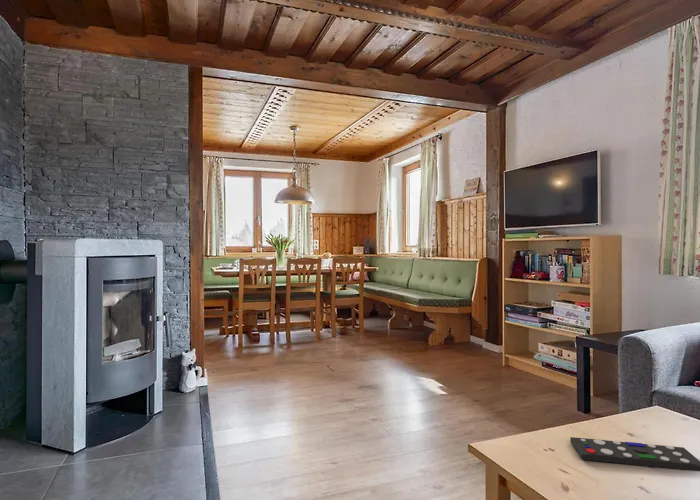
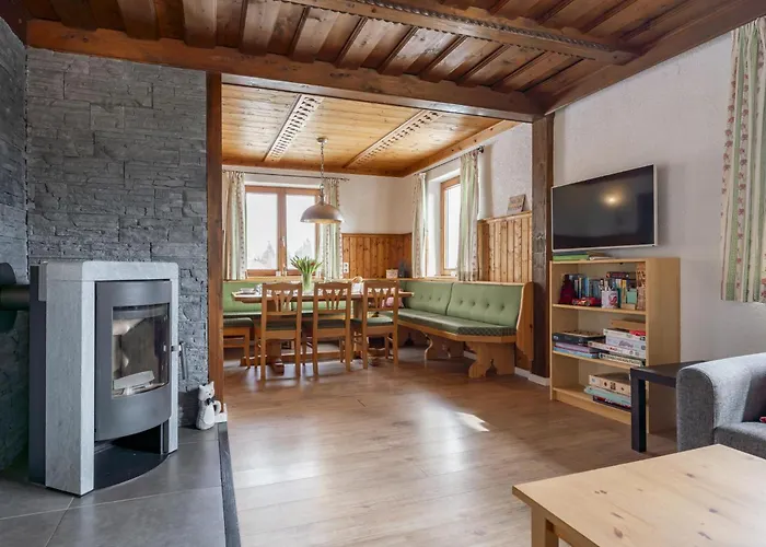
- remote control [569,436,700,472]
